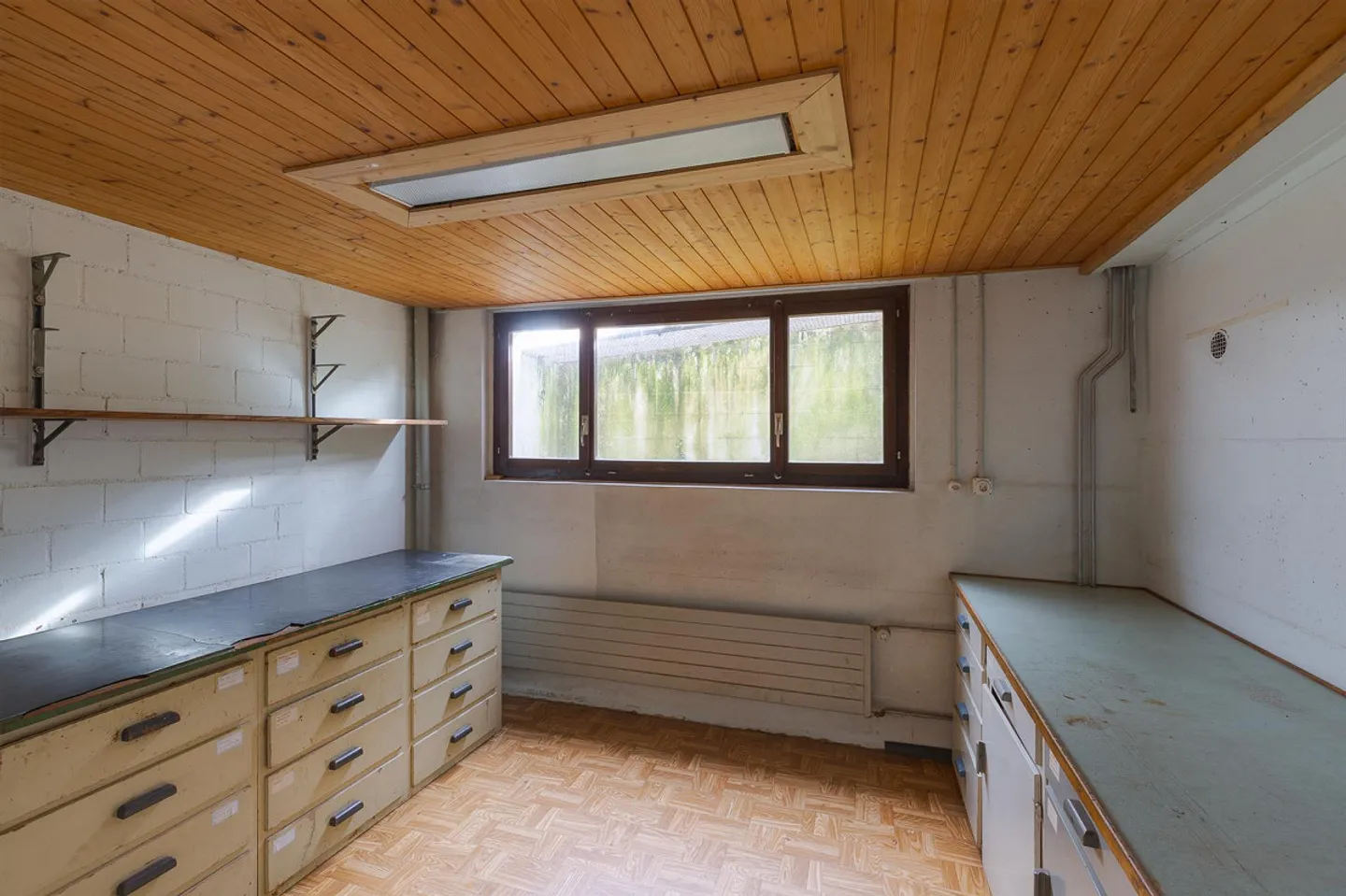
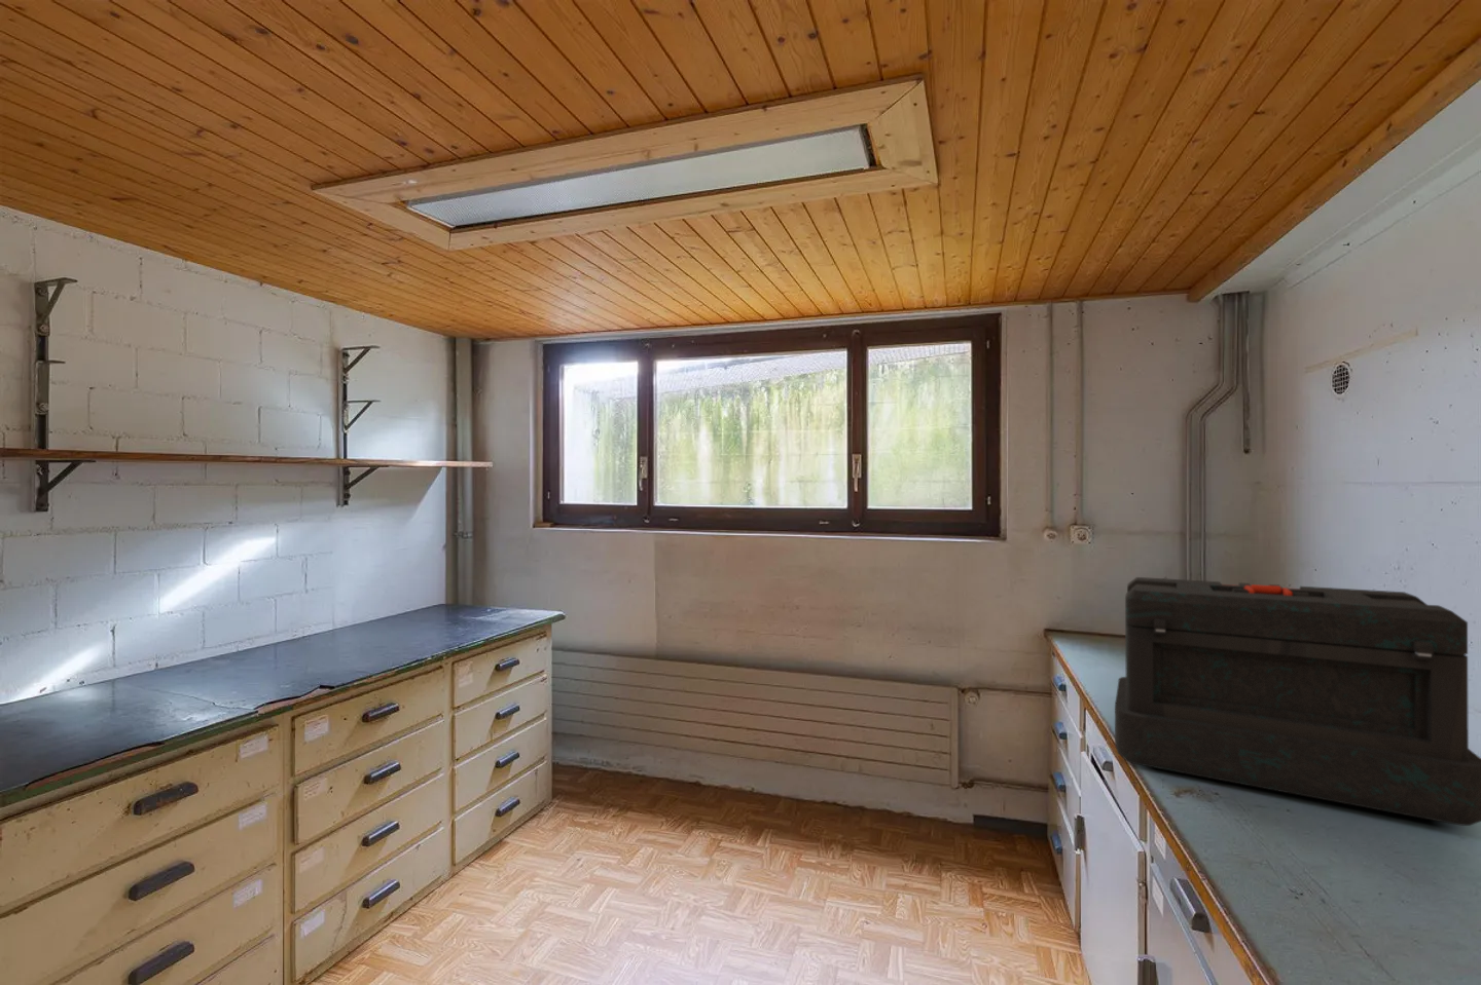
+ toolbox [1114,576,1481,827]
